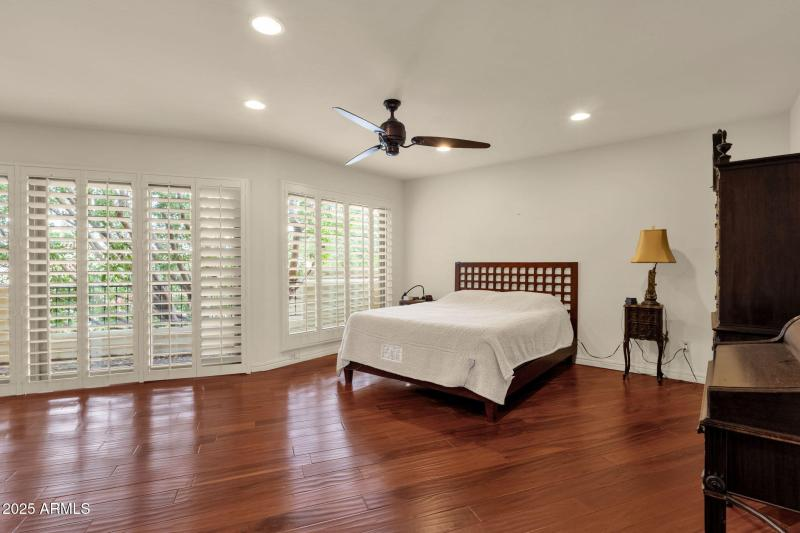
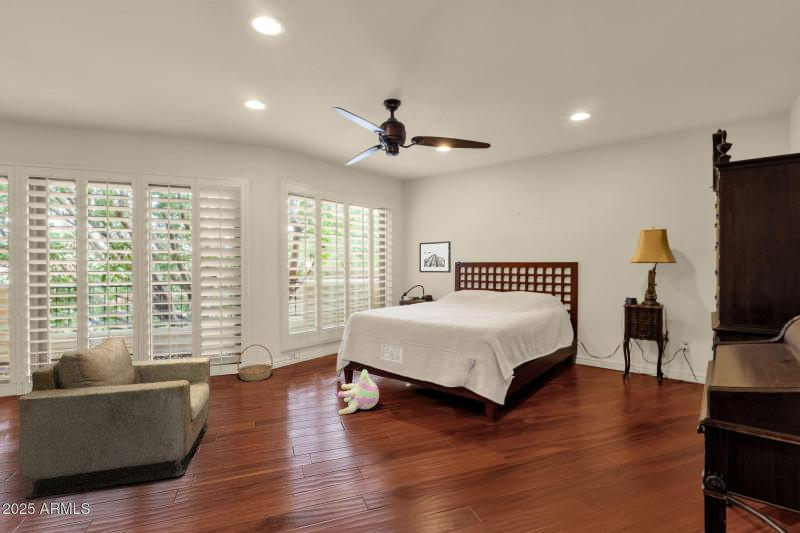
+ plush toy [337,368,380,416]
+ basket [236,343,274,382]
+ armchair [17,337,211,500]
+ wall art [418,240,452,274]
